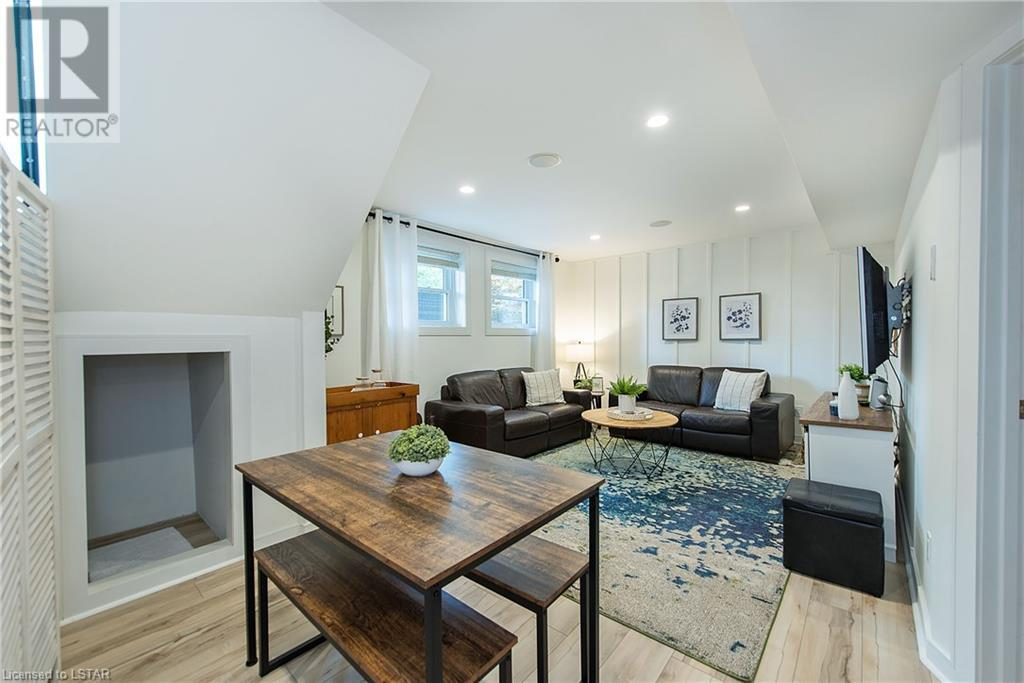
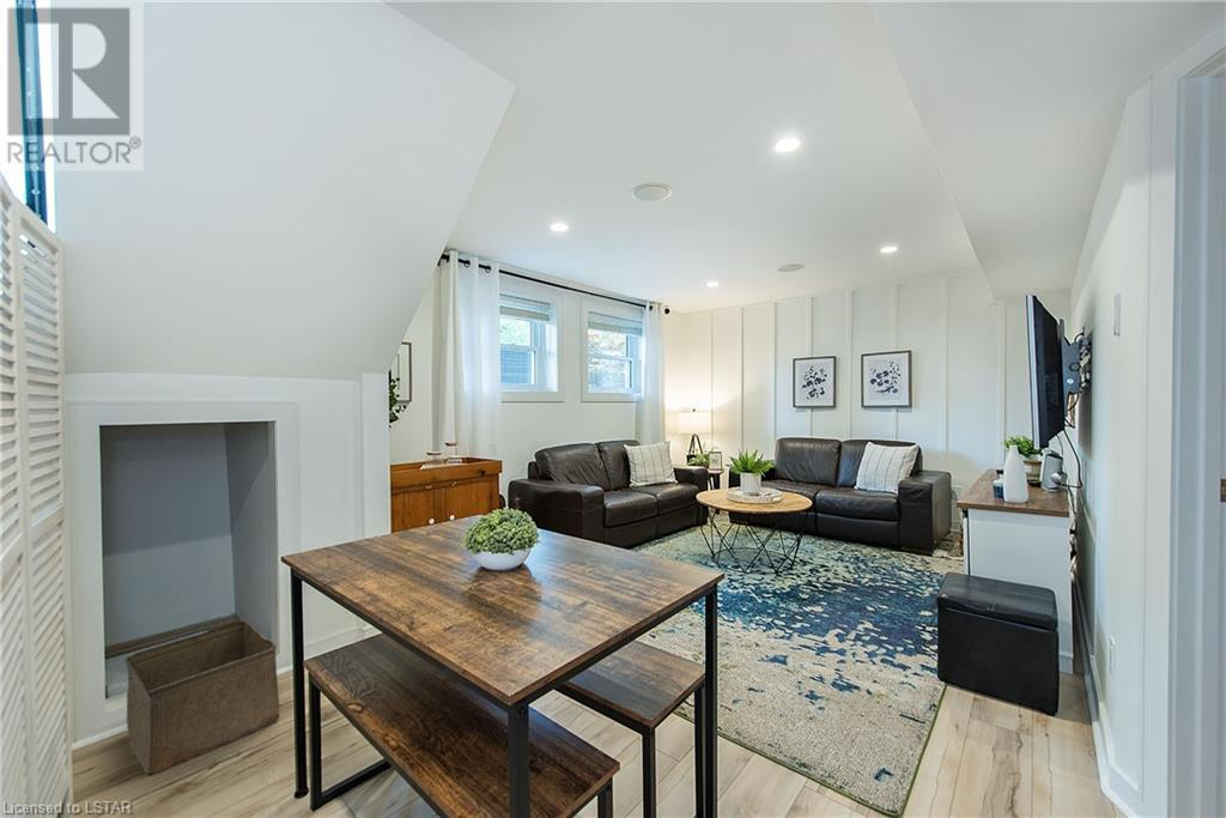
+ storage bin [123,619,281,776]
